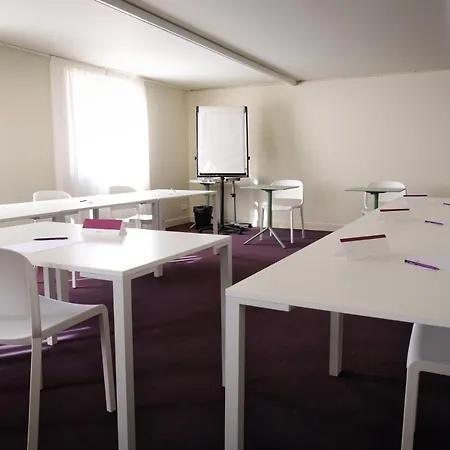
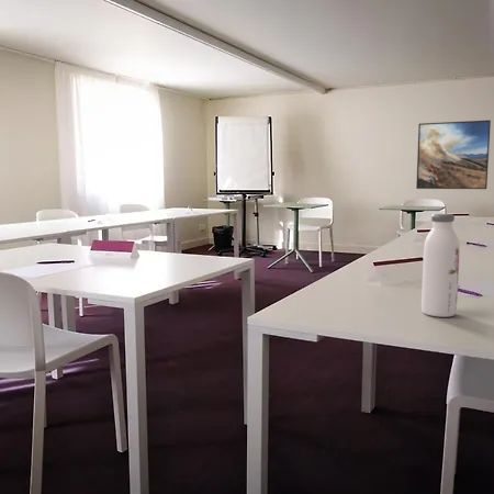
+ water bottle [420,213,460,318]
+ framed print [415,119,492,190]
